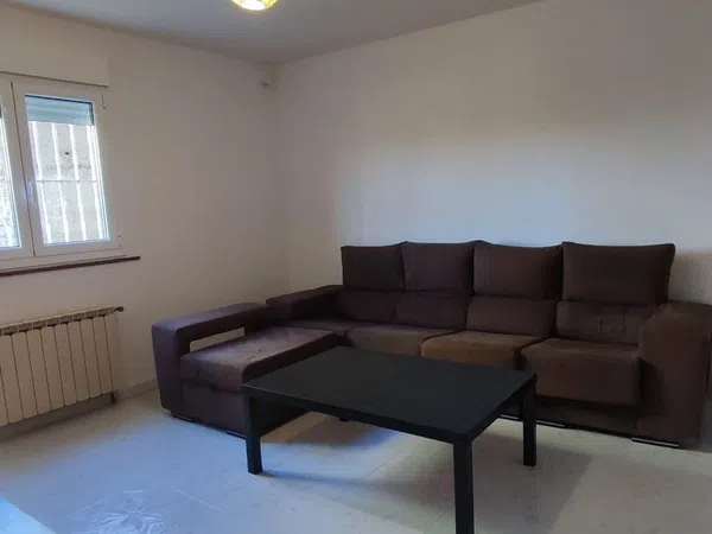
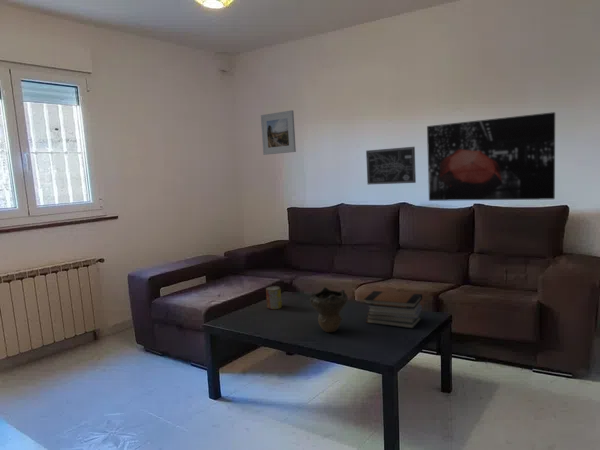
+ beverage can [265,285,283,310]
+ book stack [363,290,423,329]
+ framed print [260,109,297,156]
+ wall art [426,111,556,202]
+ decorative bowl [309,286,349,333]
+ wall art [365,146,417,185]
